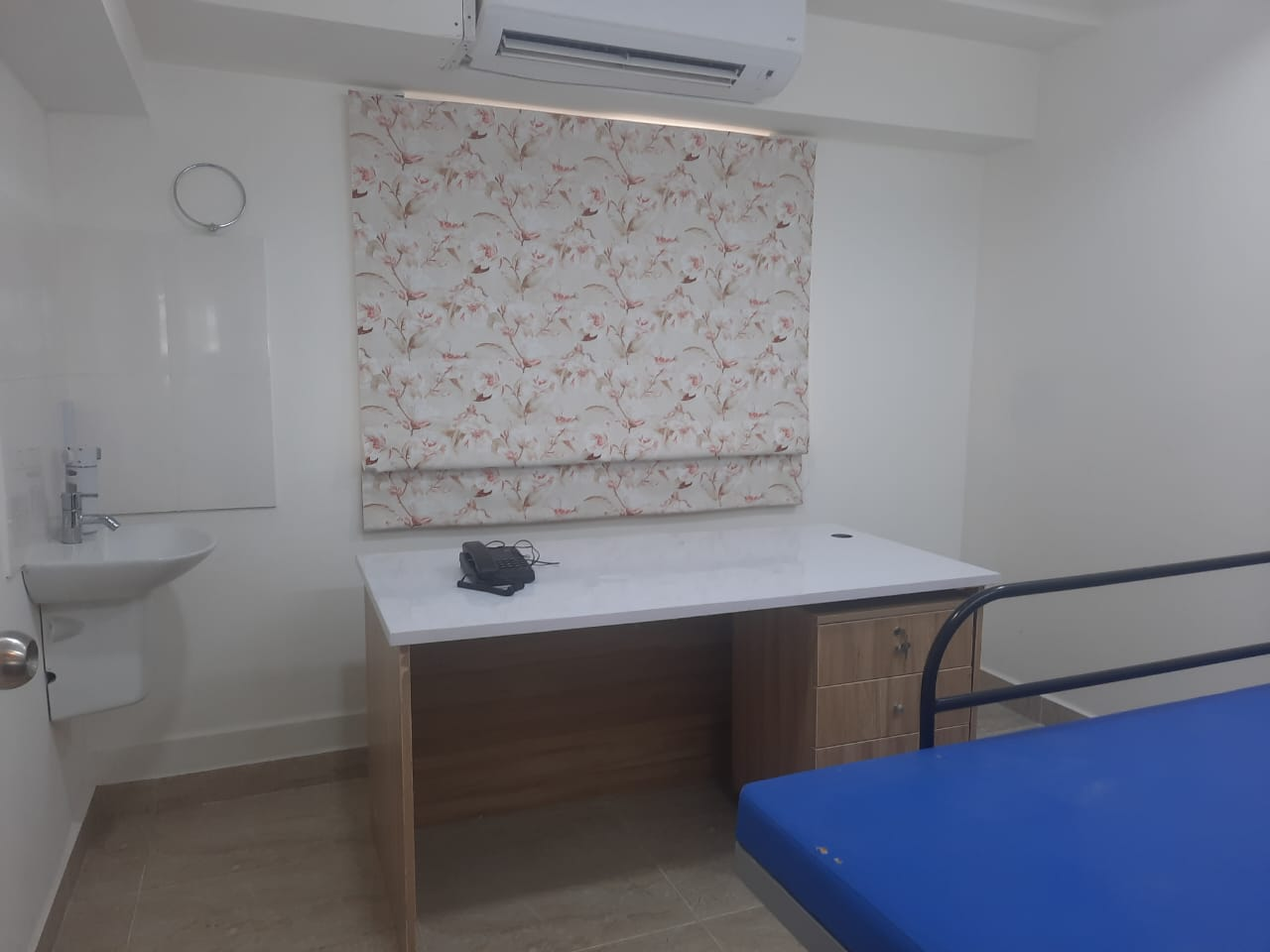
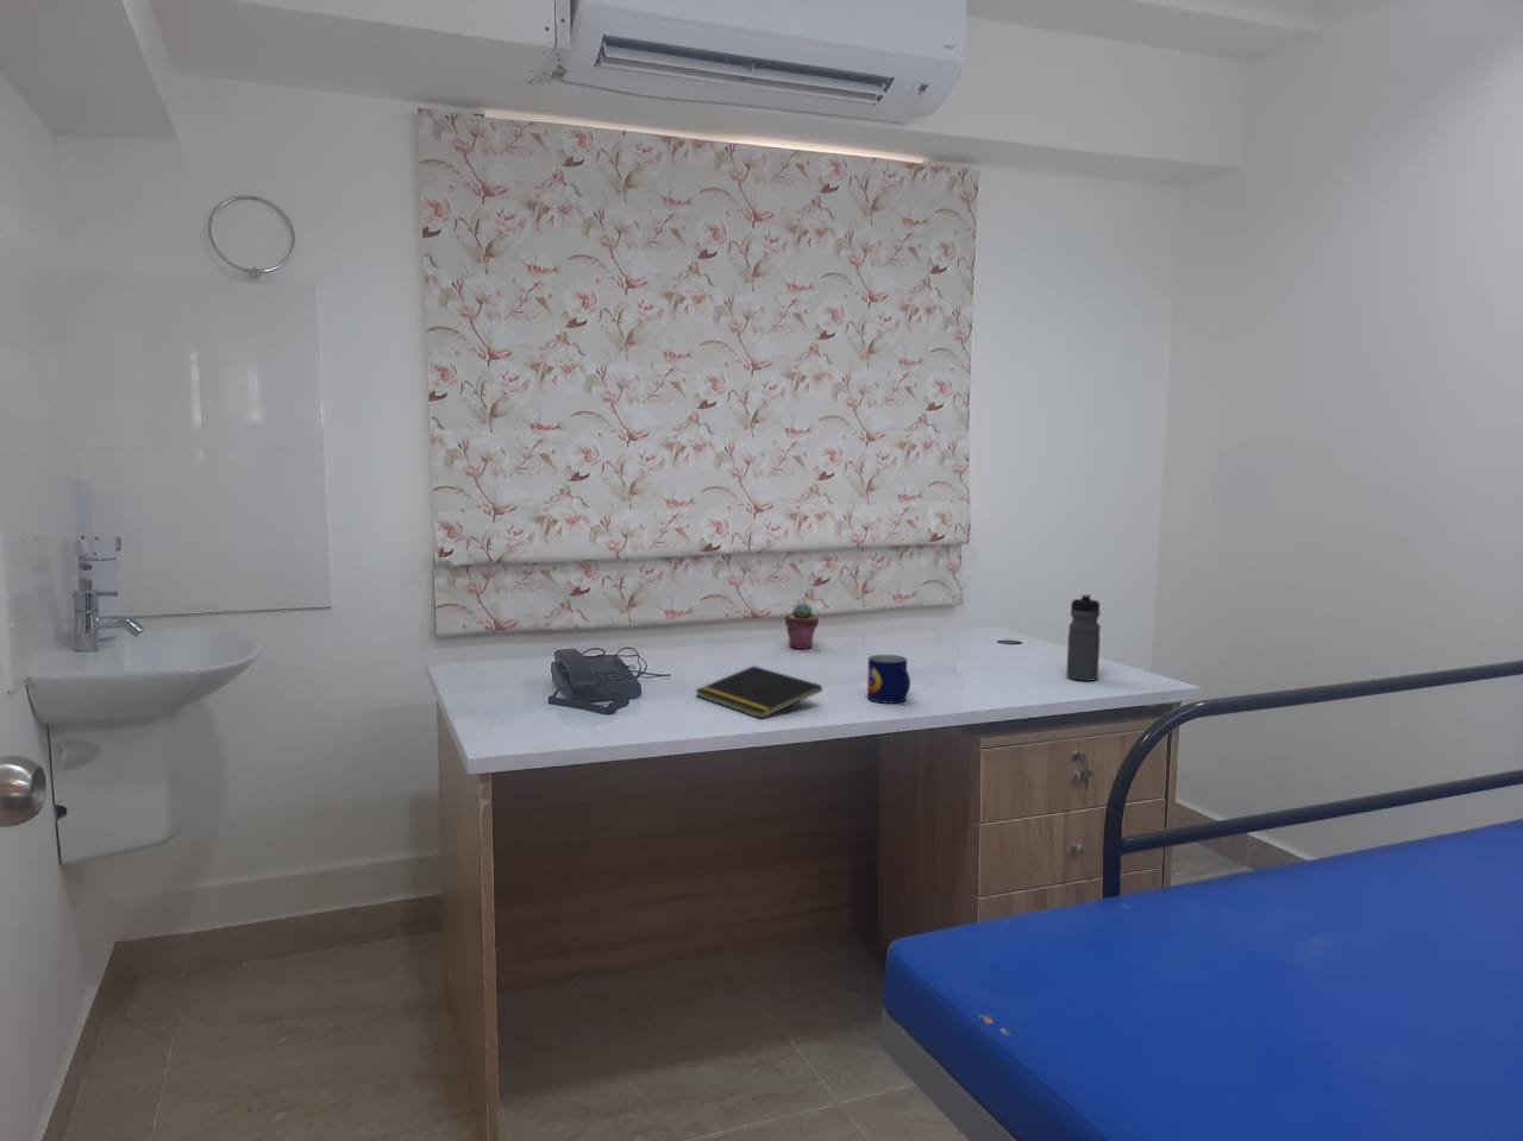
+ water bottle [1066,593,1102,682]
+ notepad [693,664,824,720]
+ mug [866,653,911,705]
+ potted succulent [784,602,820,650]
